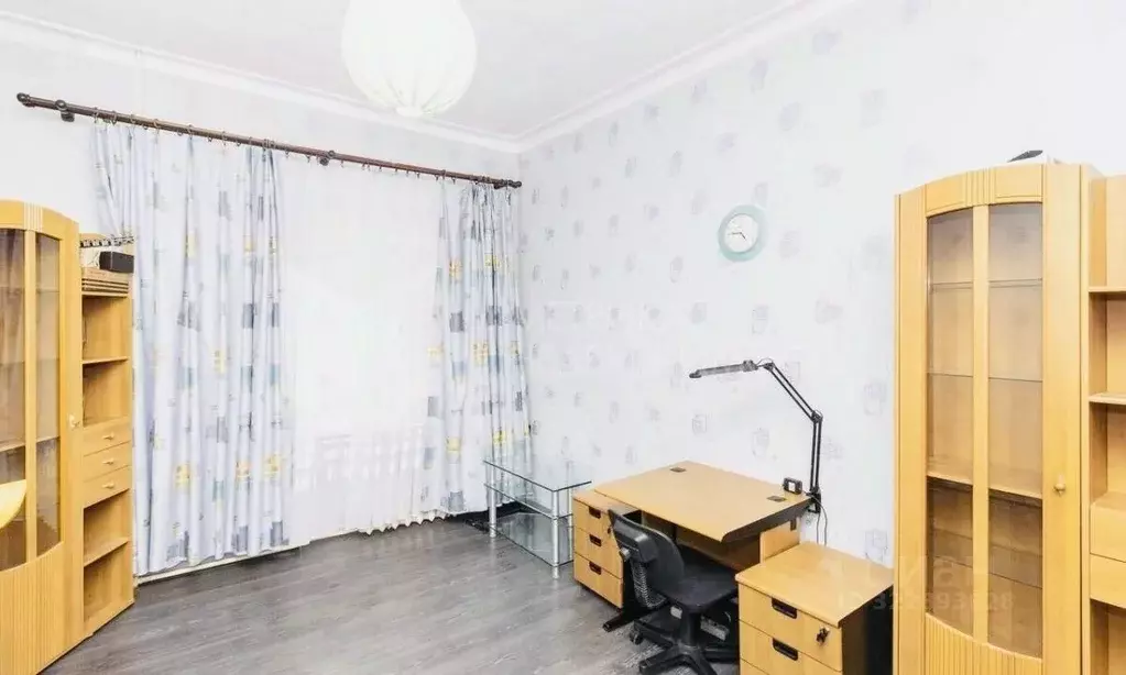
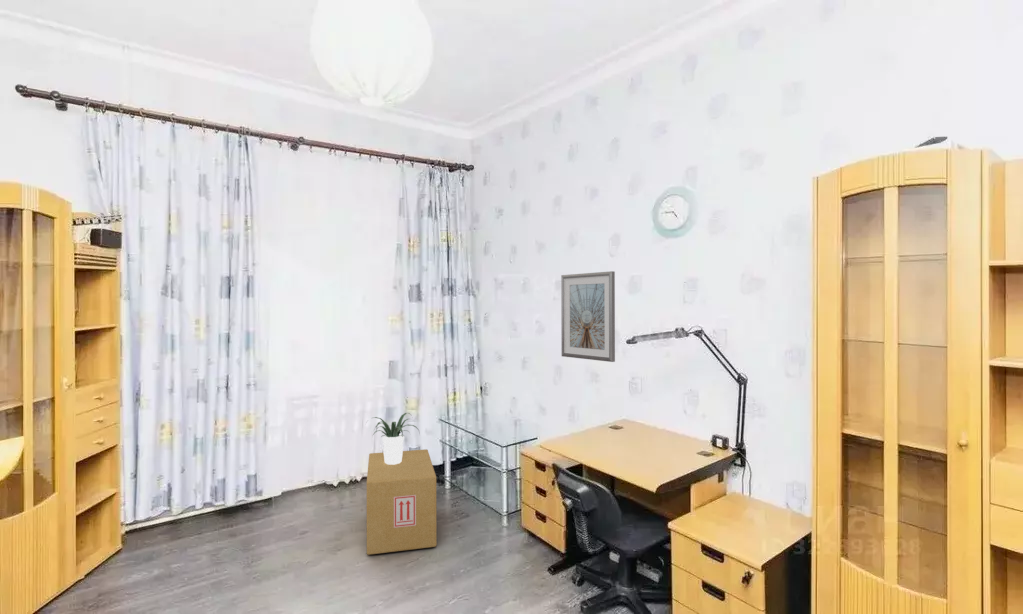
+ picture frame [560,270,616,363]
+ potted plant [365,412,421,465]
+ cardboard box [366,448,438,556]
